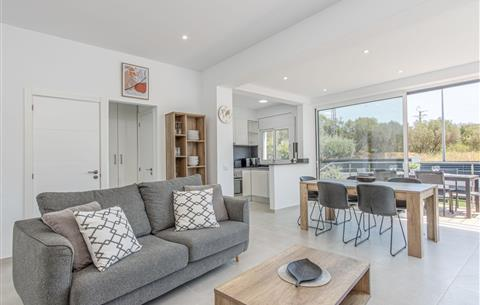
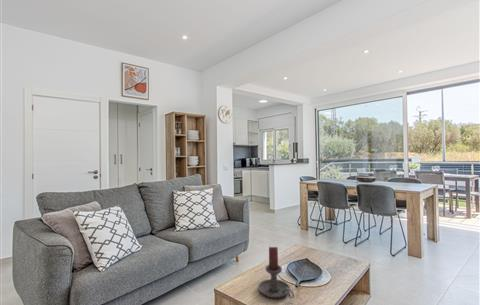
+ candle holder [257,246,295,300]
